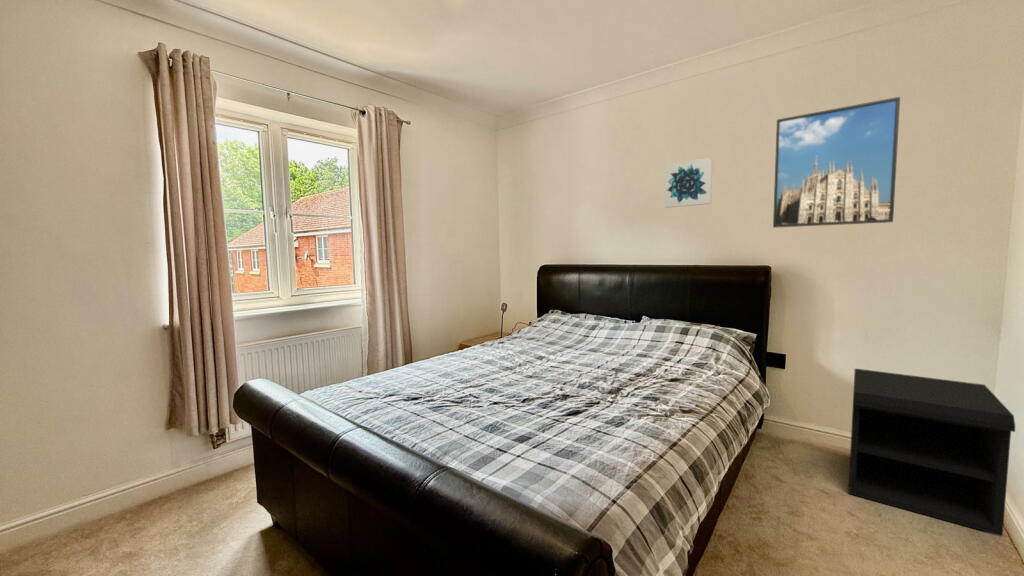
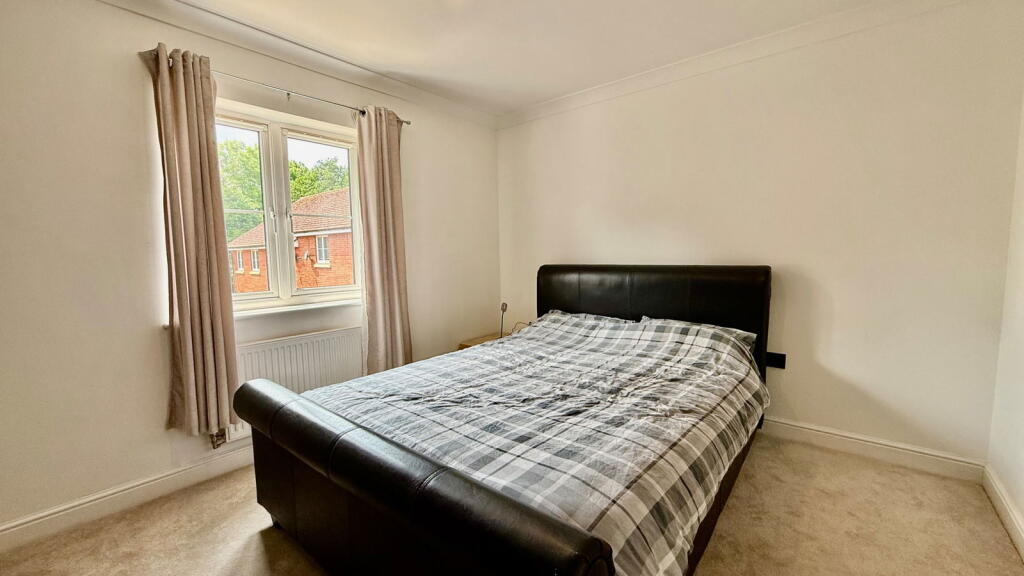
- nightstand [847,367,1016,537]
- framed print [772,96,901,229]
- wall art [664,157,714,209]
